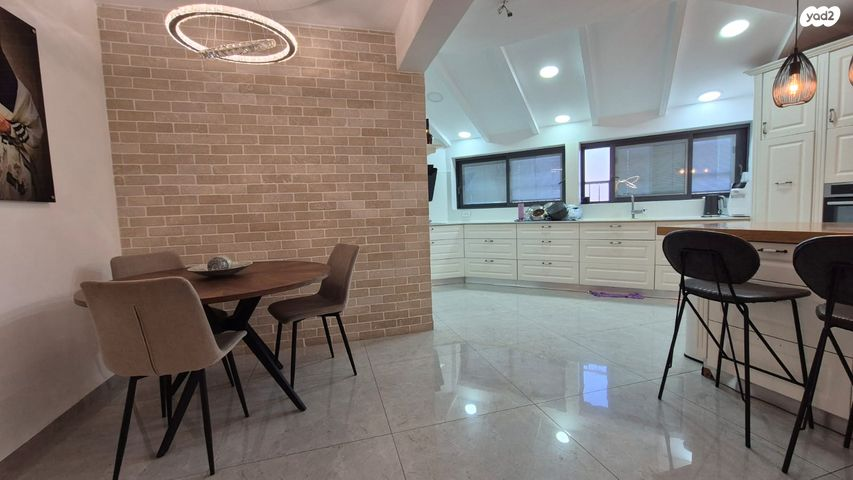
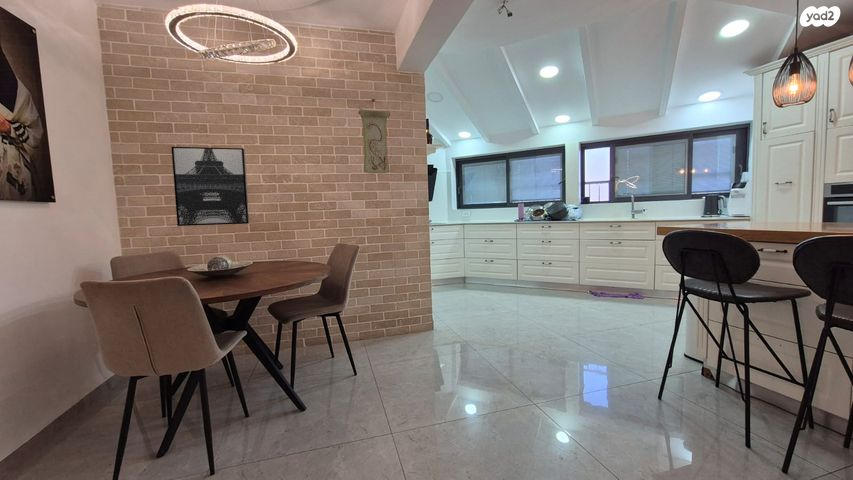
+ wall art [171,146,250,227]
+ wall scroll [358,98,391,174]
